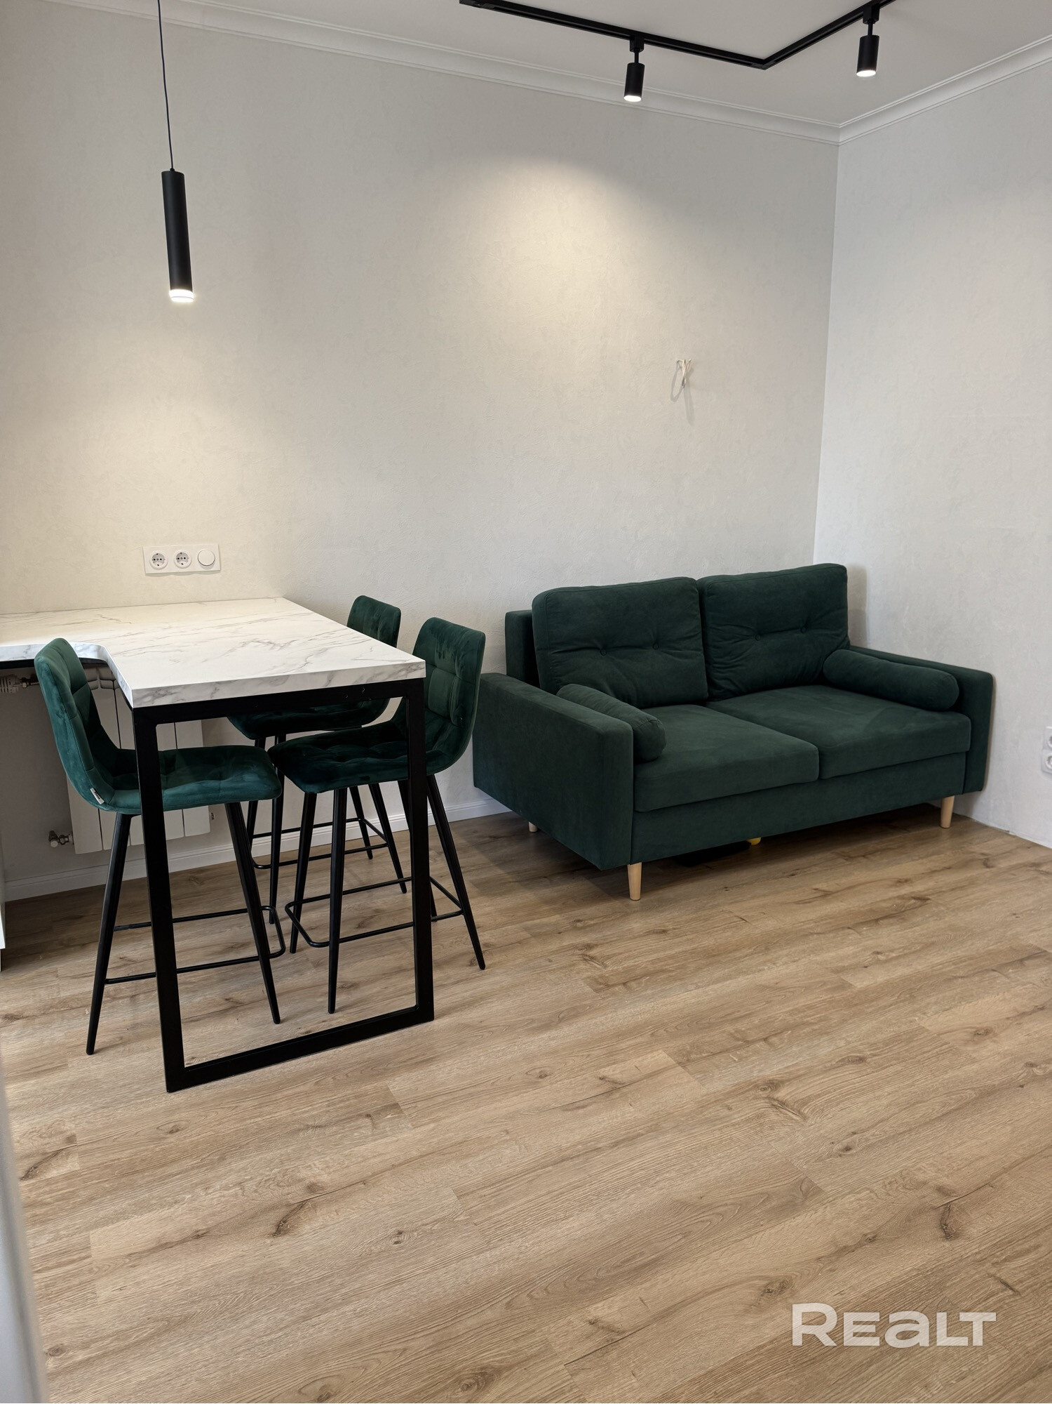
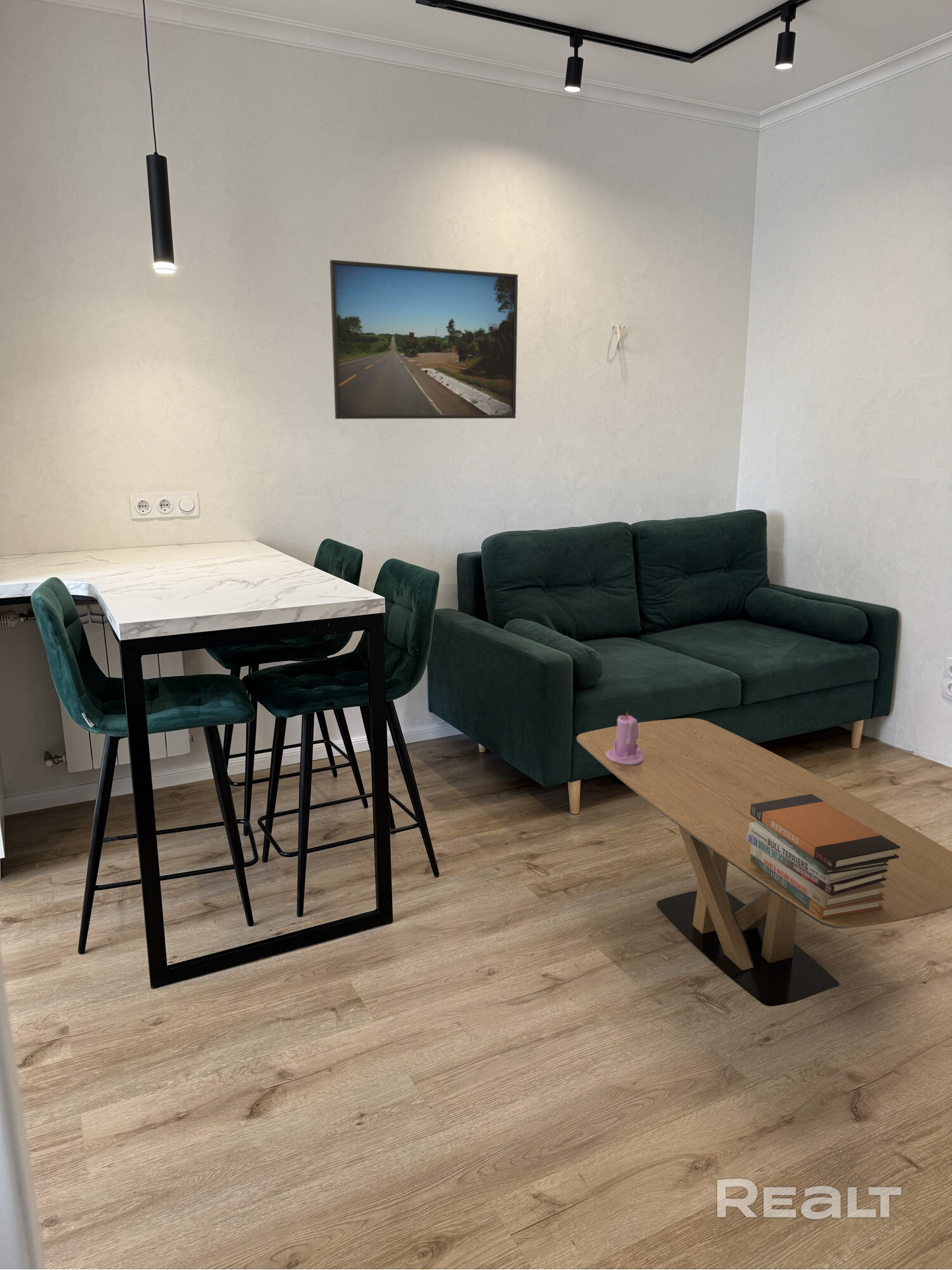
+ book stack [747,794,901,919]
+ coffee table [576,718,952,1007]
+ candle [606,711,644,765]
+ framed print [329,259,519,420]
